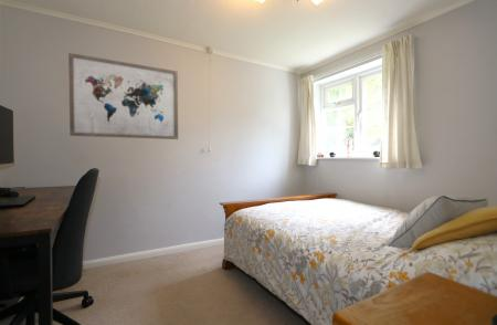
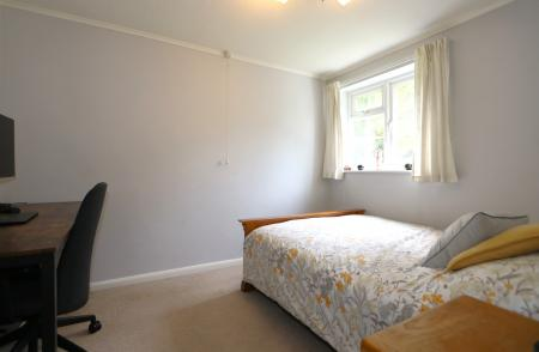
- wall art [67,52,179,140]
